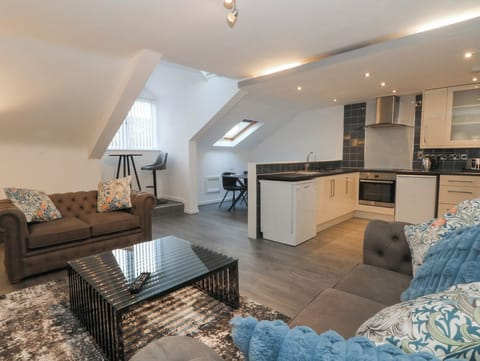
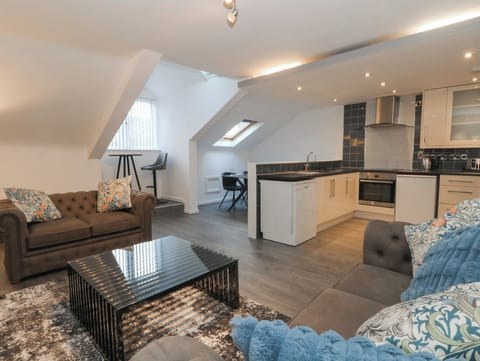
- remote control [128,271,151,294]
